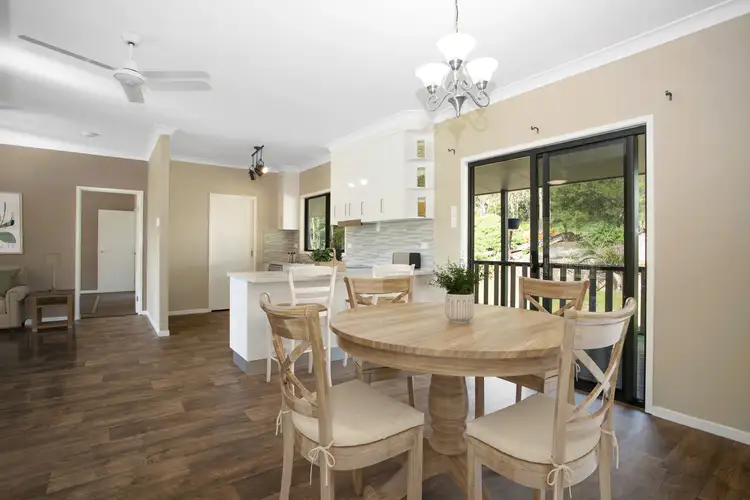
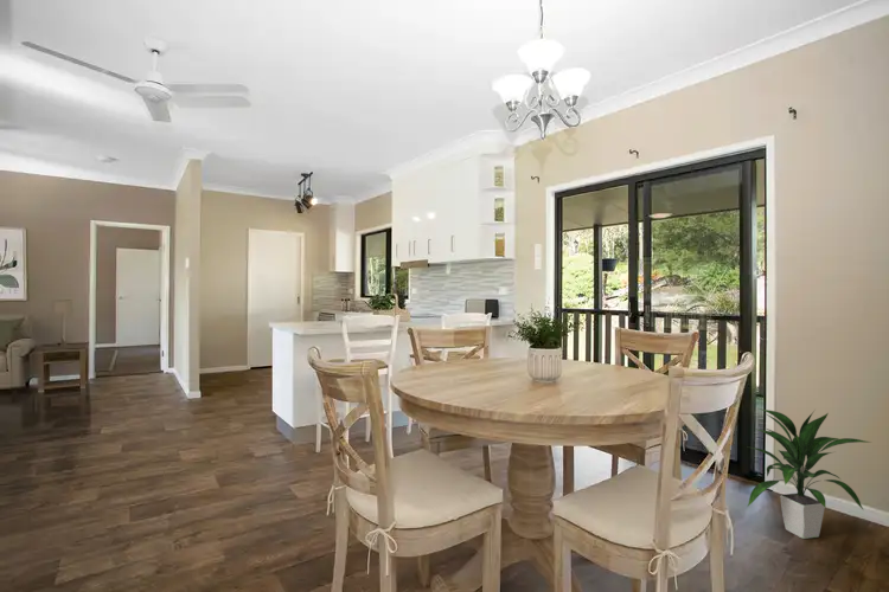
+ indoor plant [747,407,871,540]
